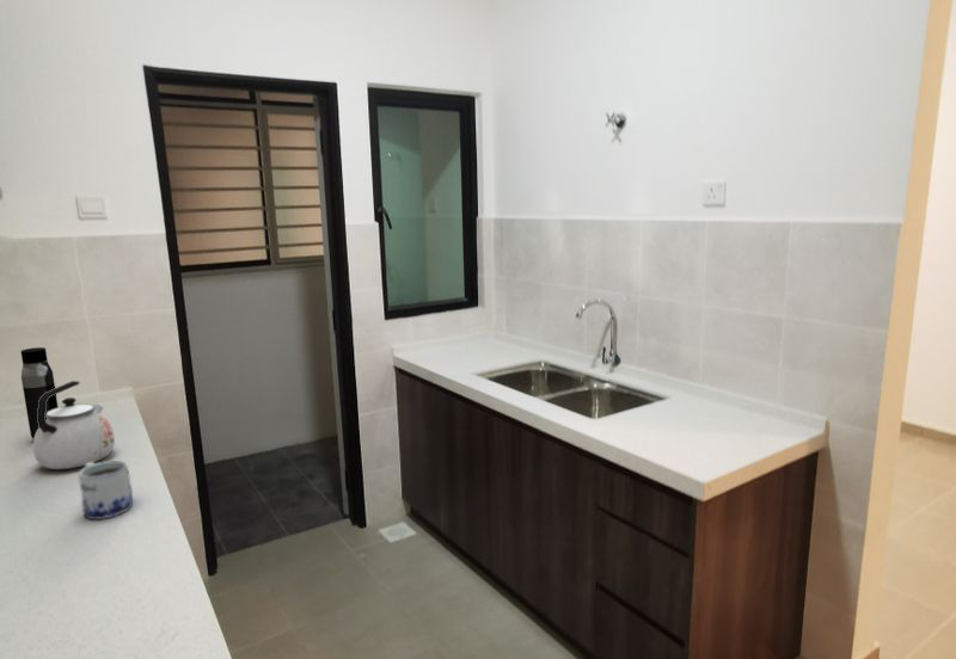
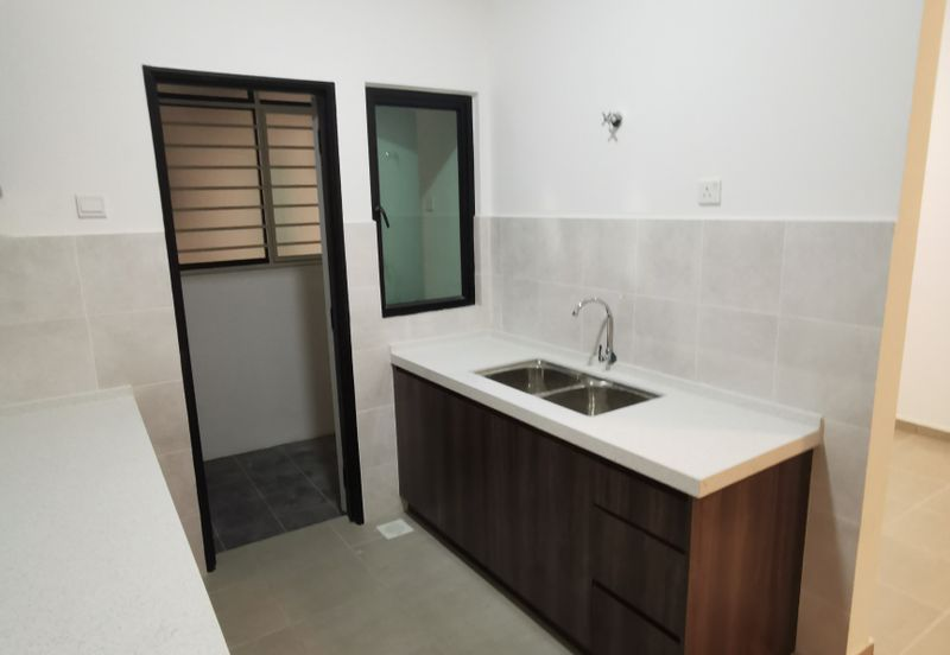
- mug [78,460,134,521]
- kettle [32,380,116,470]
- water bottle [19,346,60,441]
